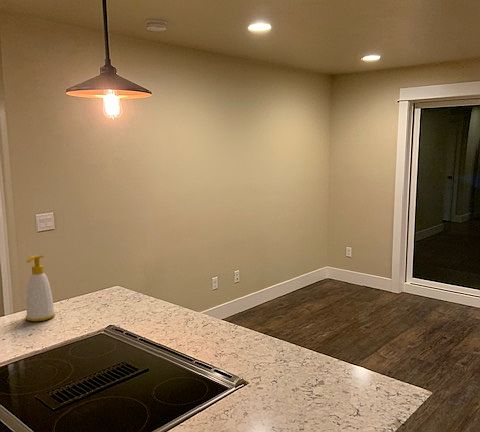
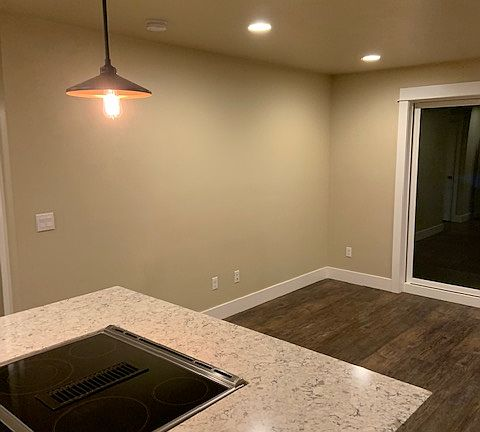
- soap bottle [25,255,56,322]
